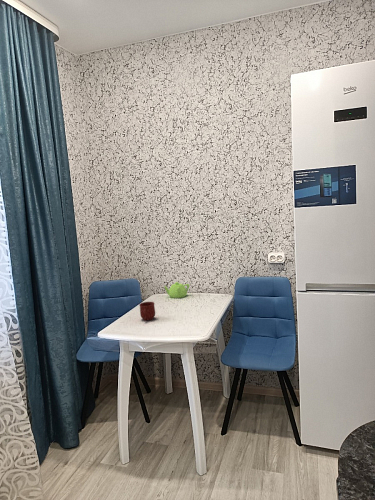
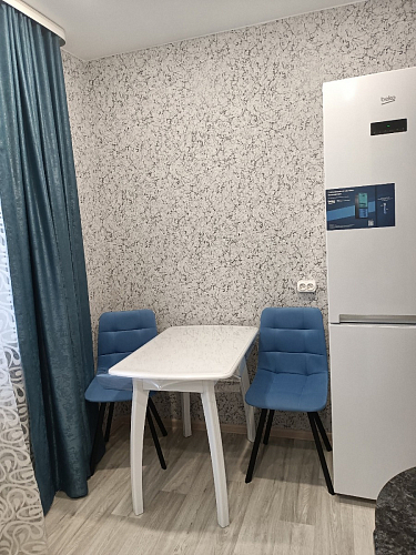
- teapot [163,281,190,299]
- mug [138,301,156,321]
